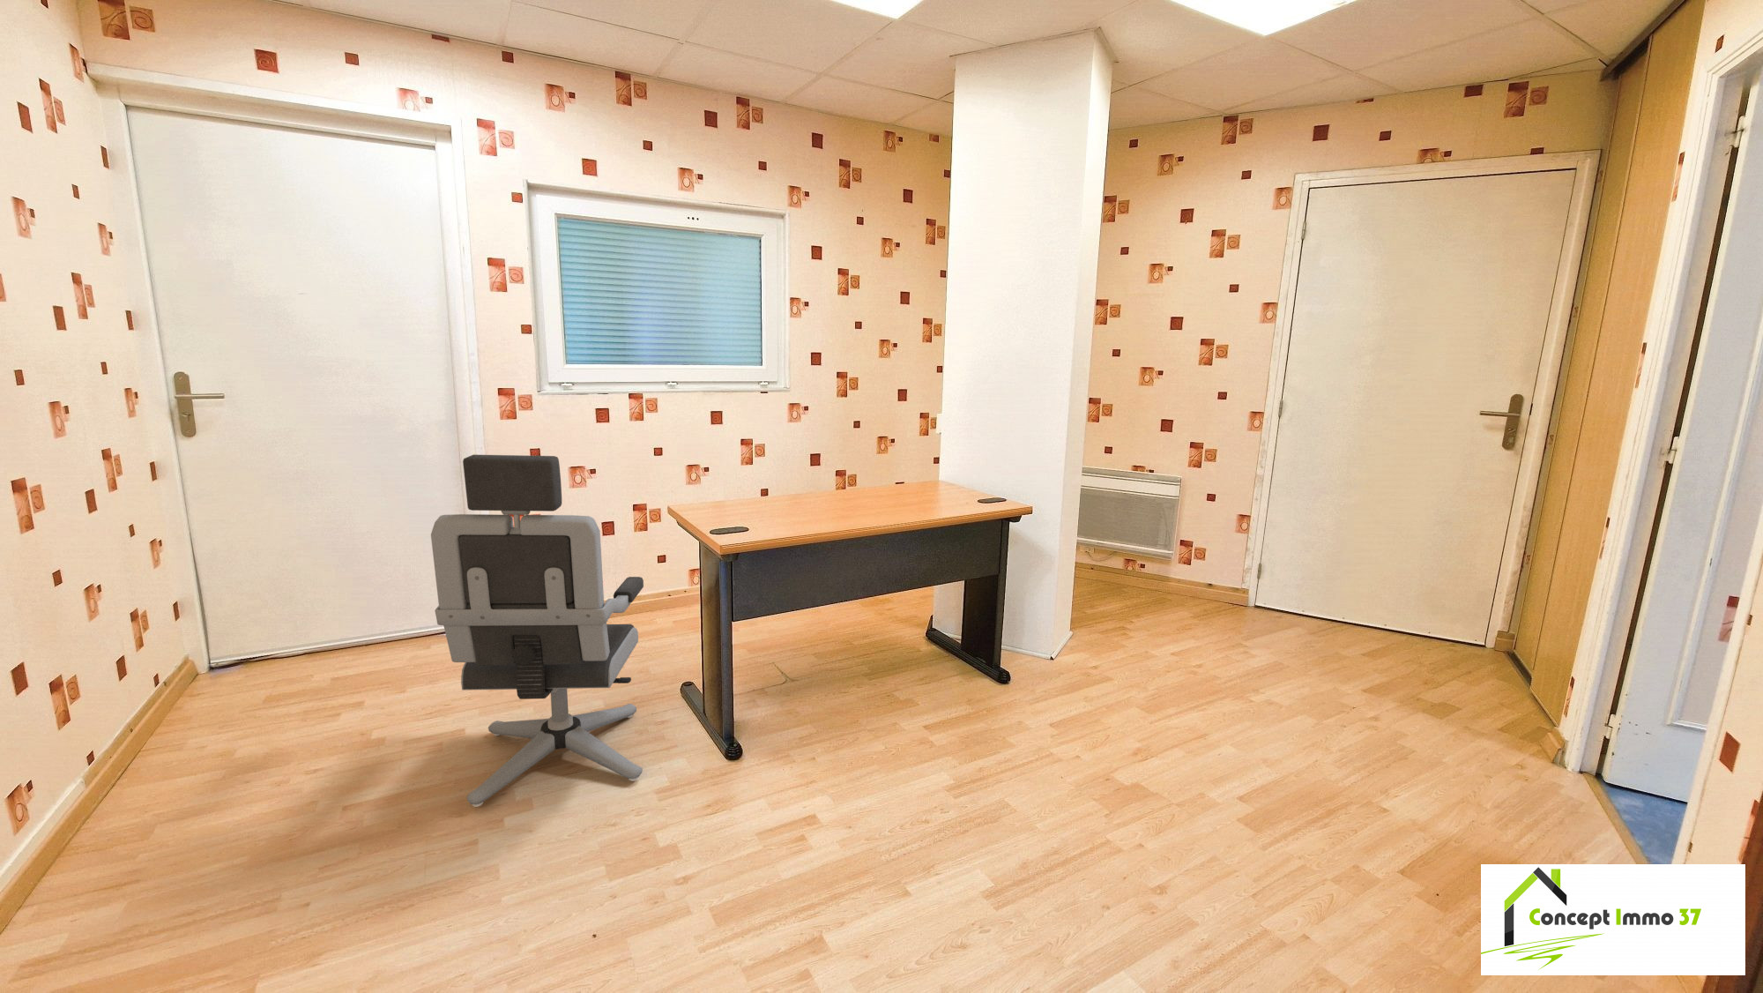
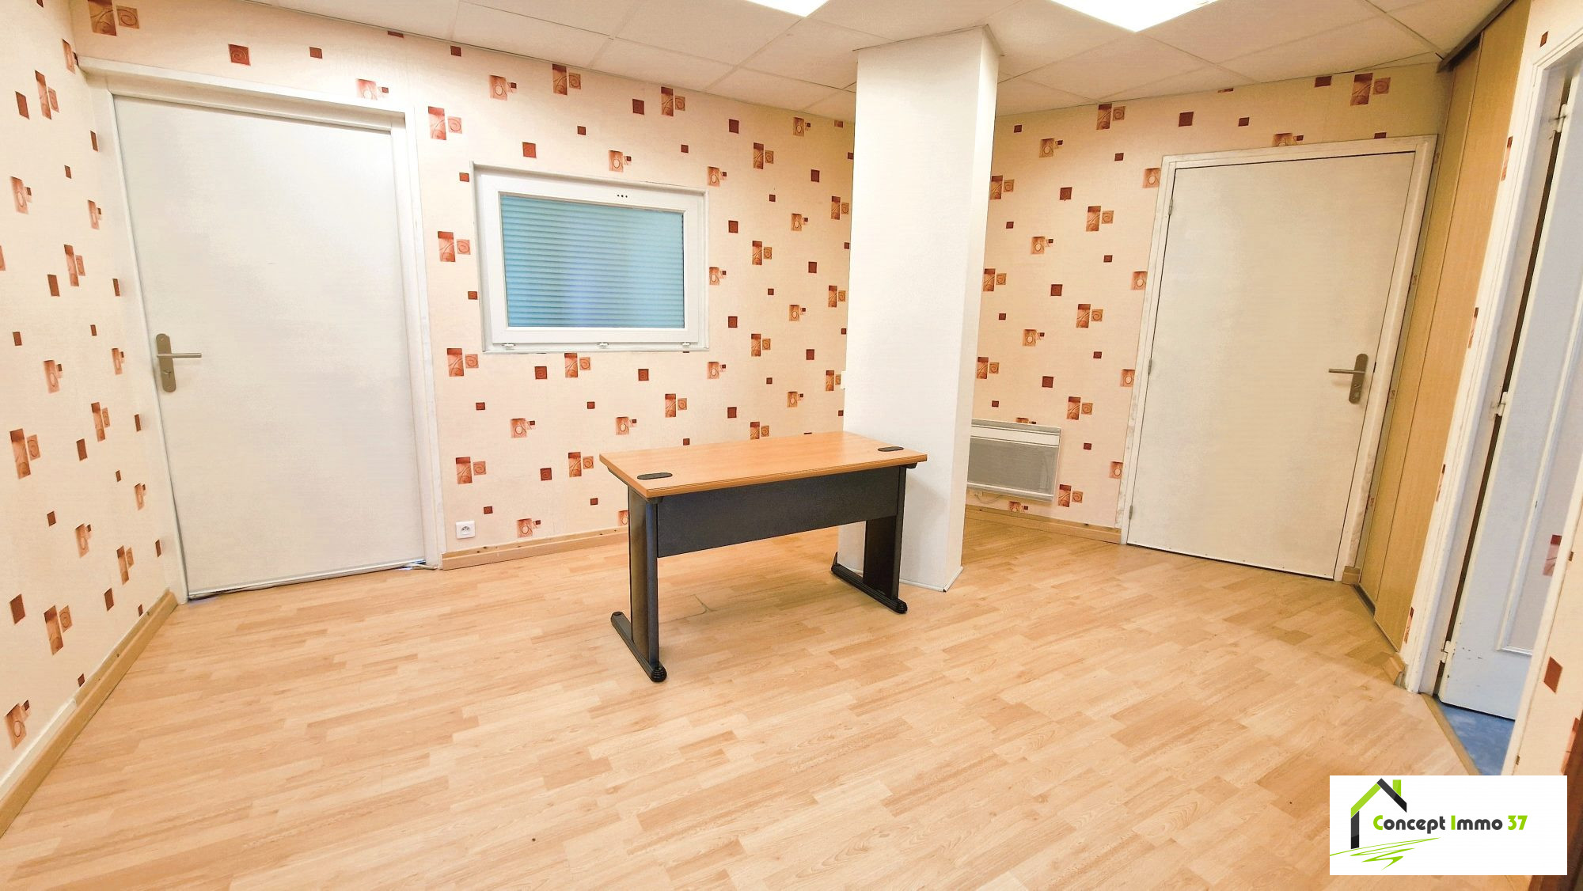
- office chair [430,454,644,808]
